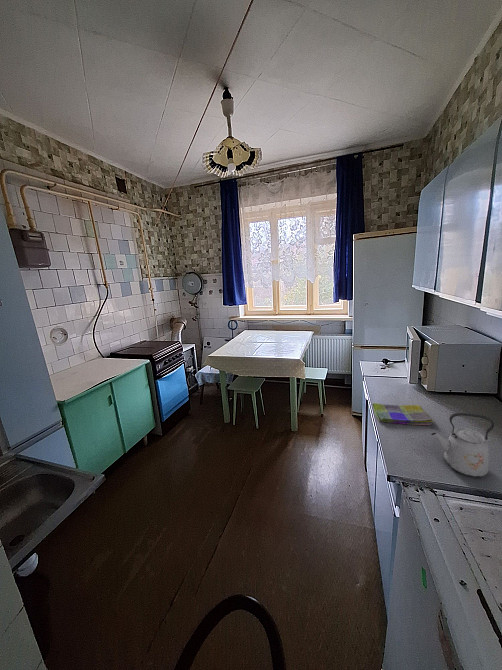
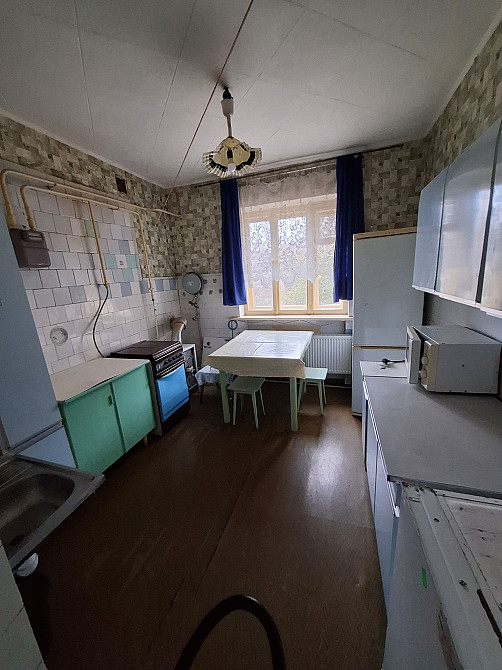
- dish towel [372,402,434,426]
- kettle [430,412,495,478]
